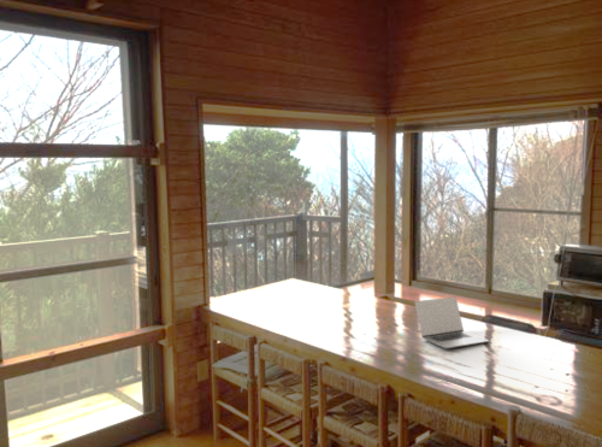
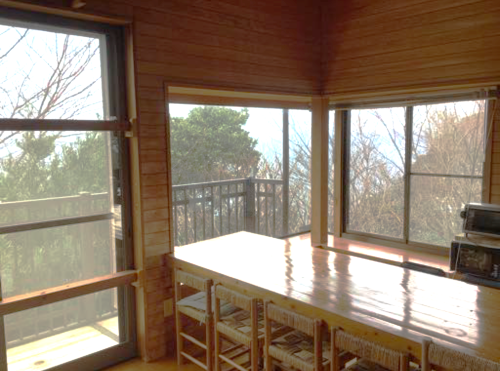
- laptop [414,295,490,351]
